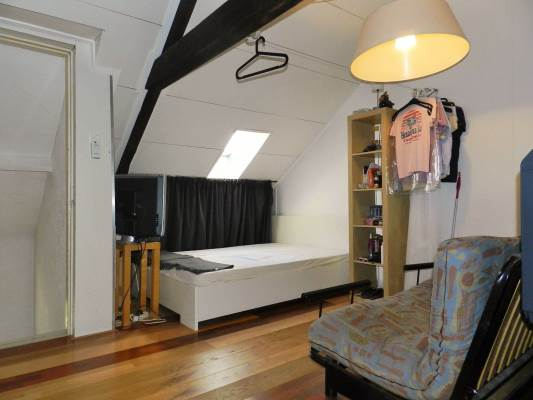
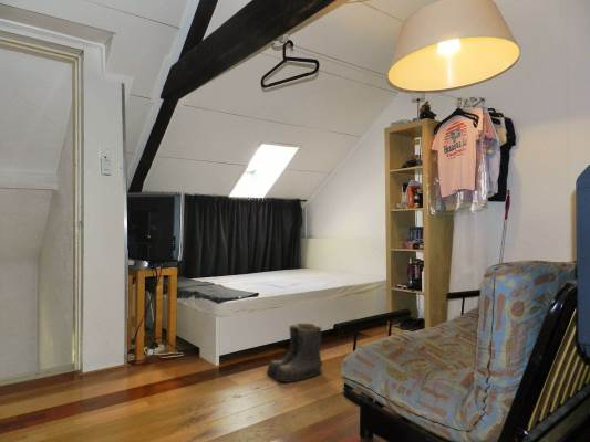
+ boots [266,323,323,383]
